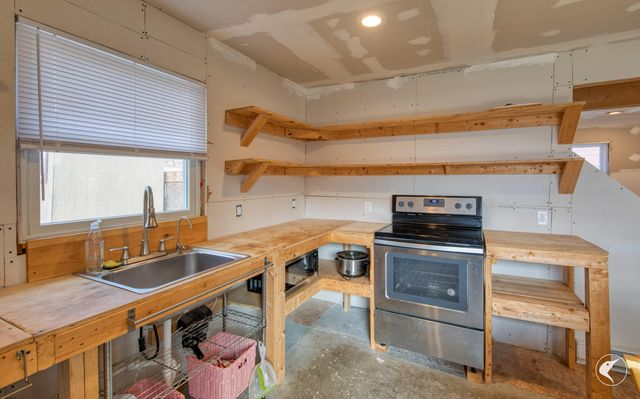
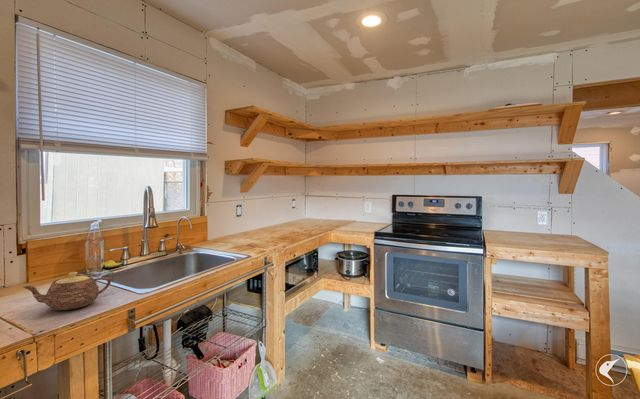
+ teapot [22,271,112,311]
